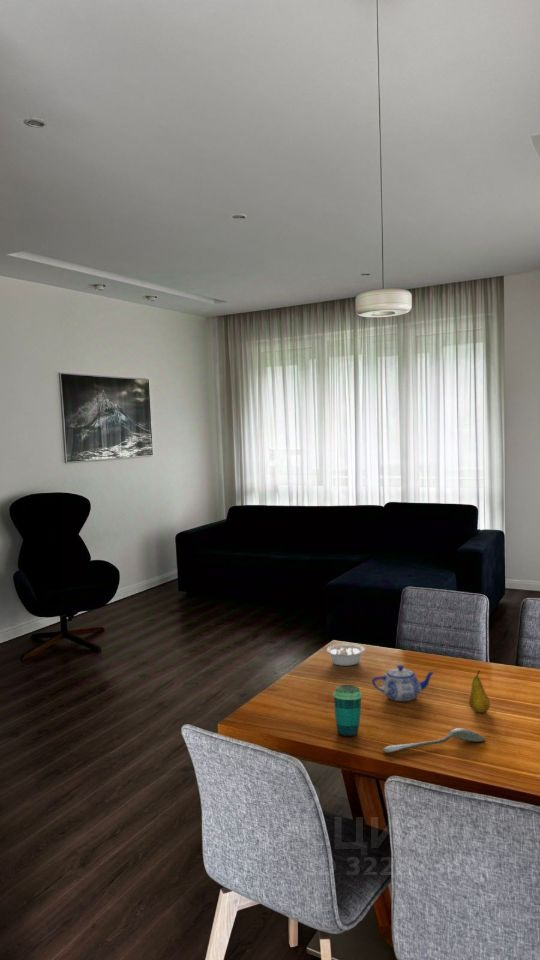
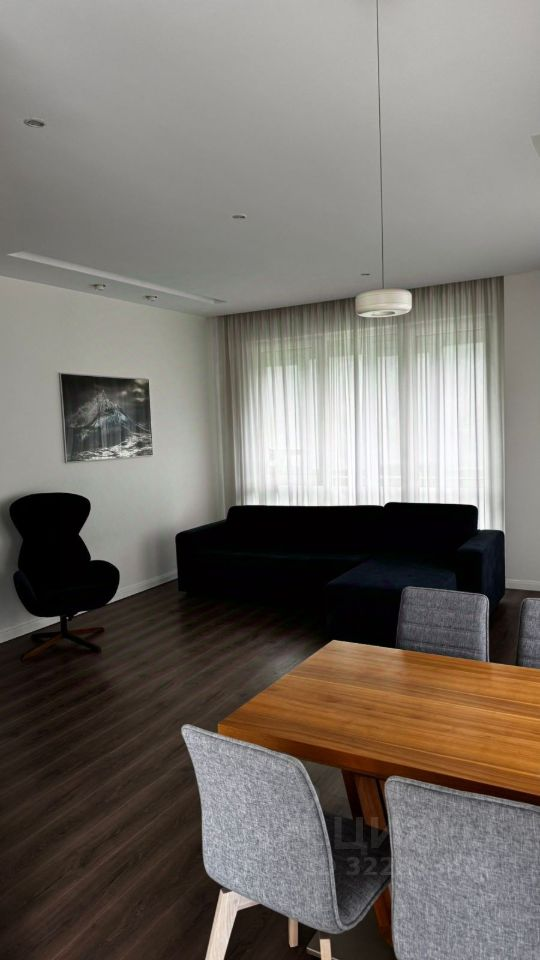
- spoon [382,727,486,754]
- fruit [468,669,491,714]
- legume [326,643,370,667]
- cup [332,684,363,738]
- teapot [371,664,436,702]
